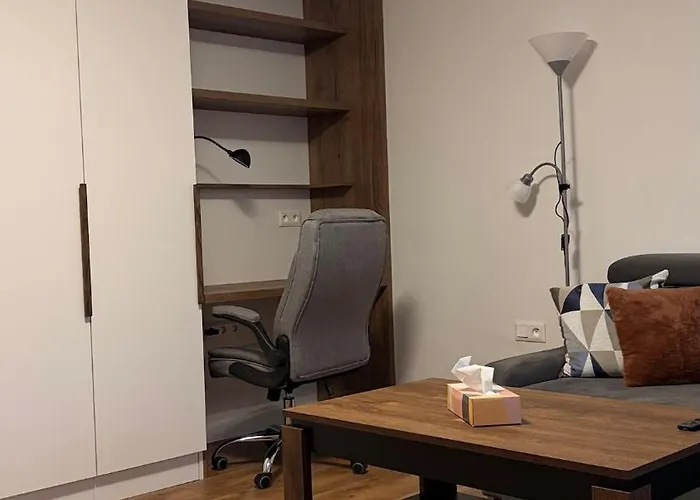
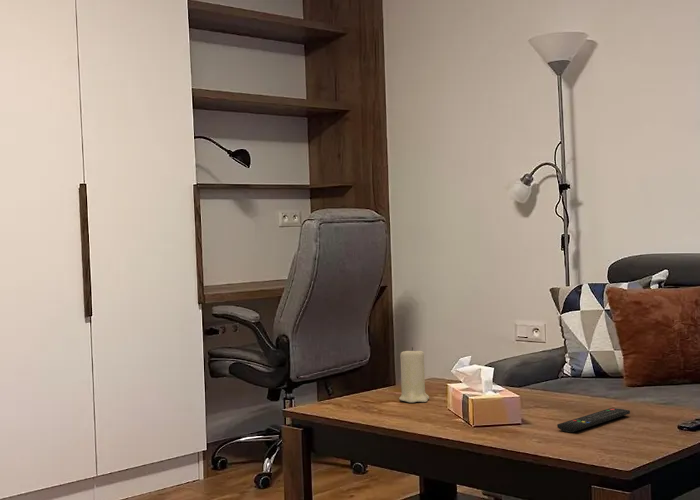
+ remote control [556,407,631,433]
+ candle [398,346,430,403]
